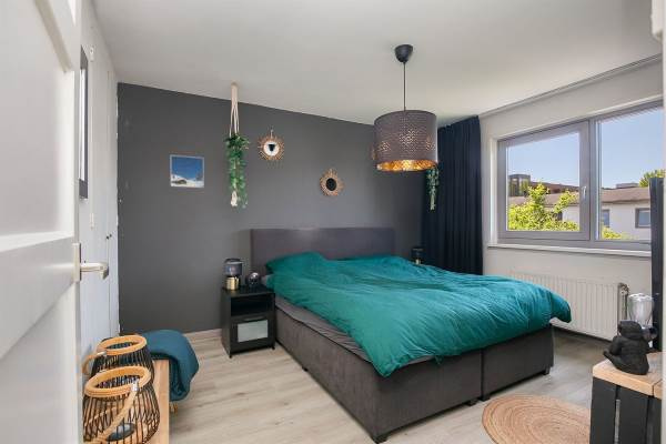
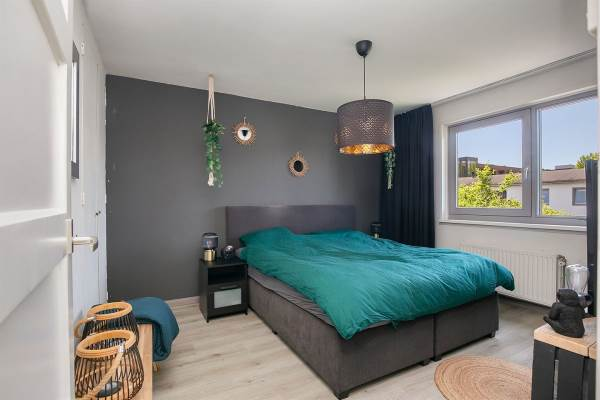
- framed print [170,154,204,189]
